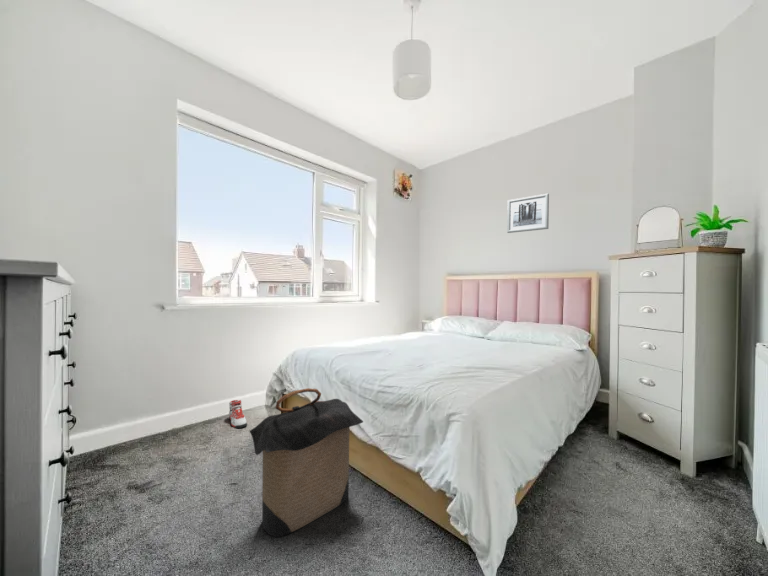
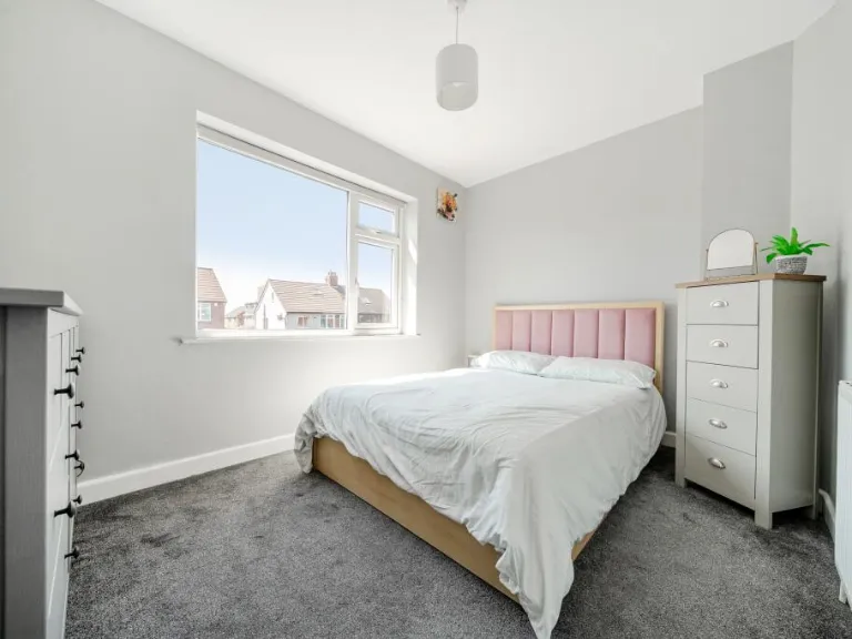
- wall art [506,193,550,234]
- sneaker [228,399,248,429]
- laundry hamper [248,387,364,538]
